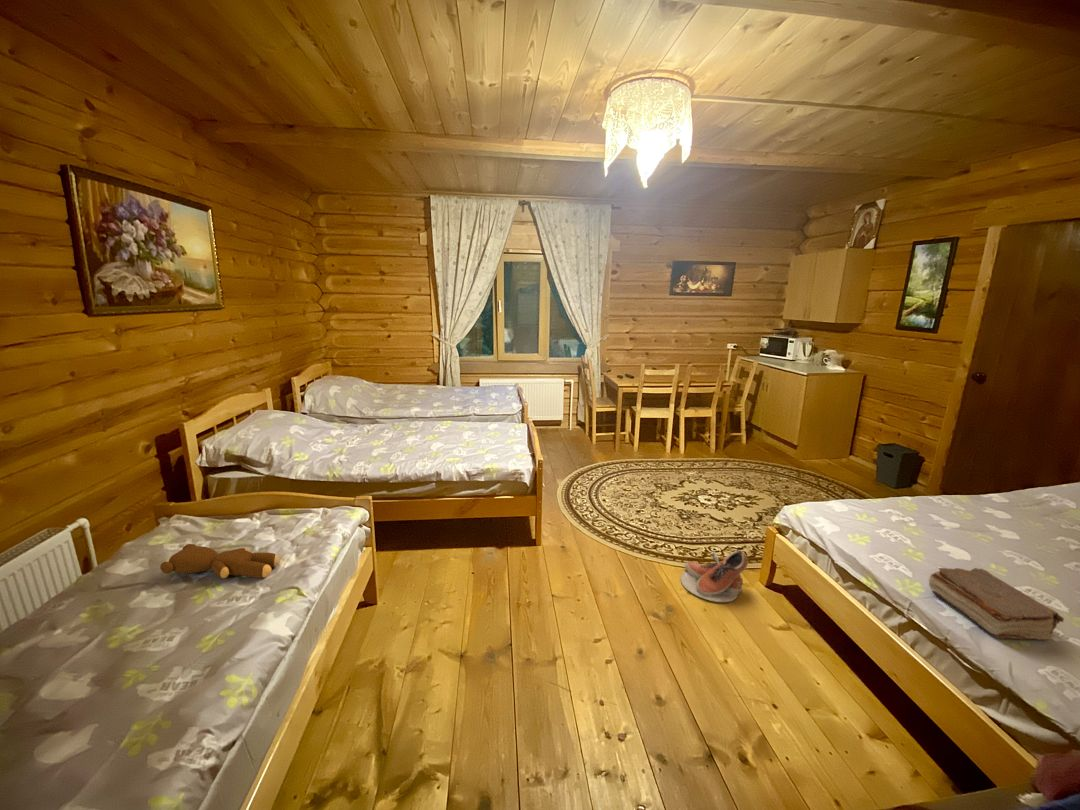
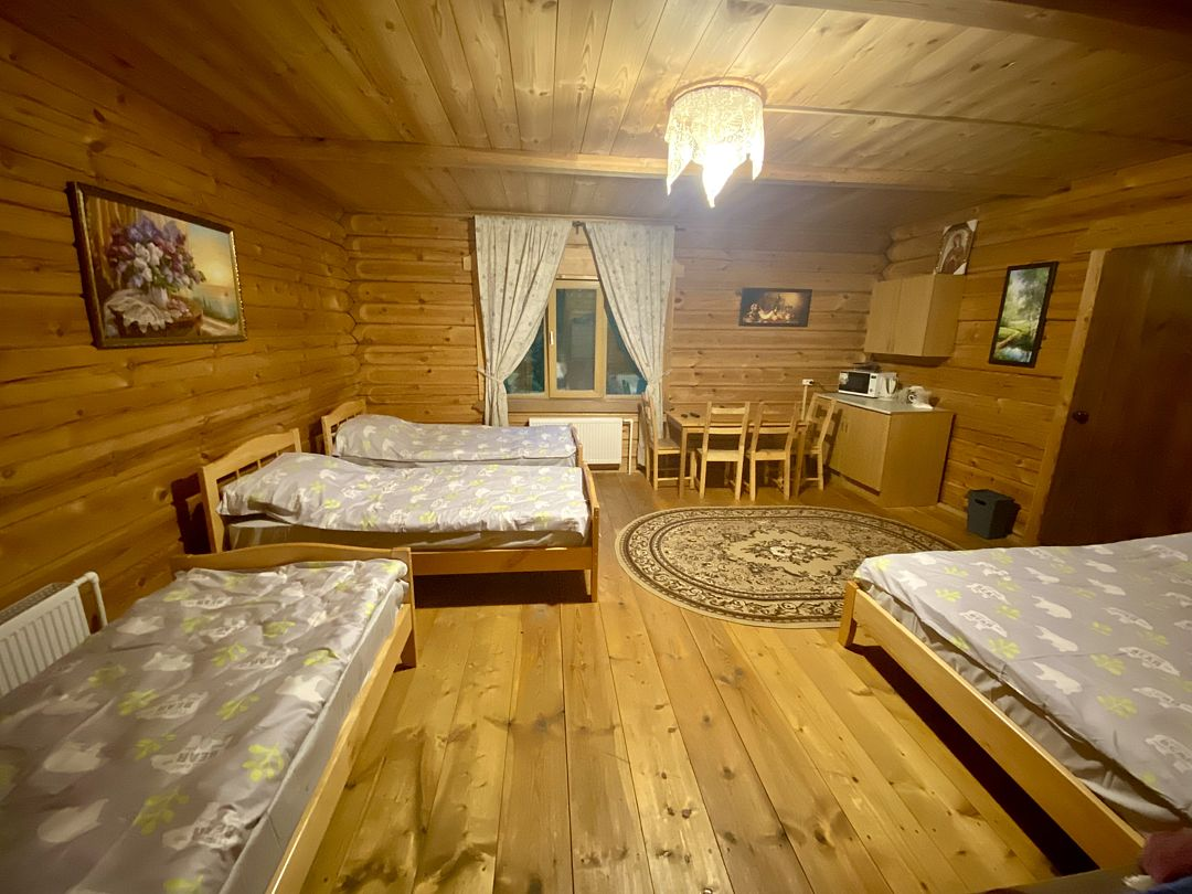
- book [928,567,1065,642]
- teddy bear [159,543,281,579]
- shoe [679,549,749,603]
